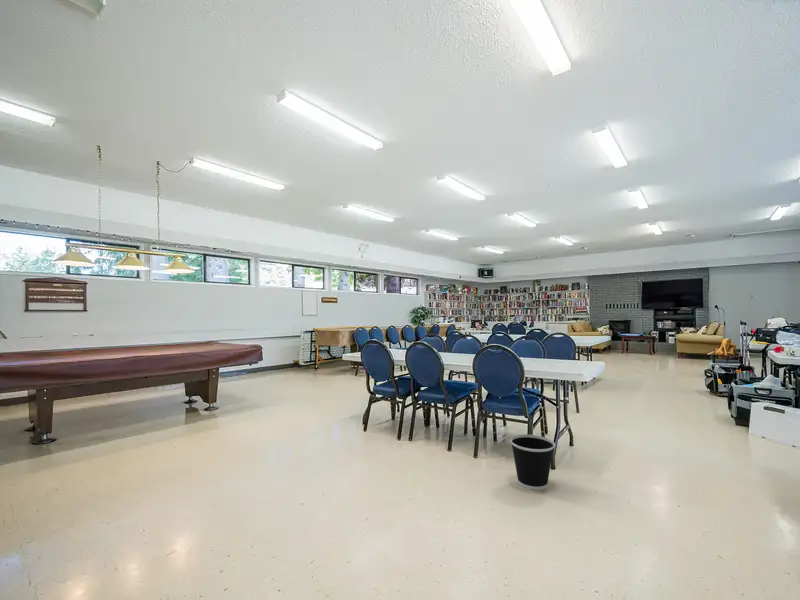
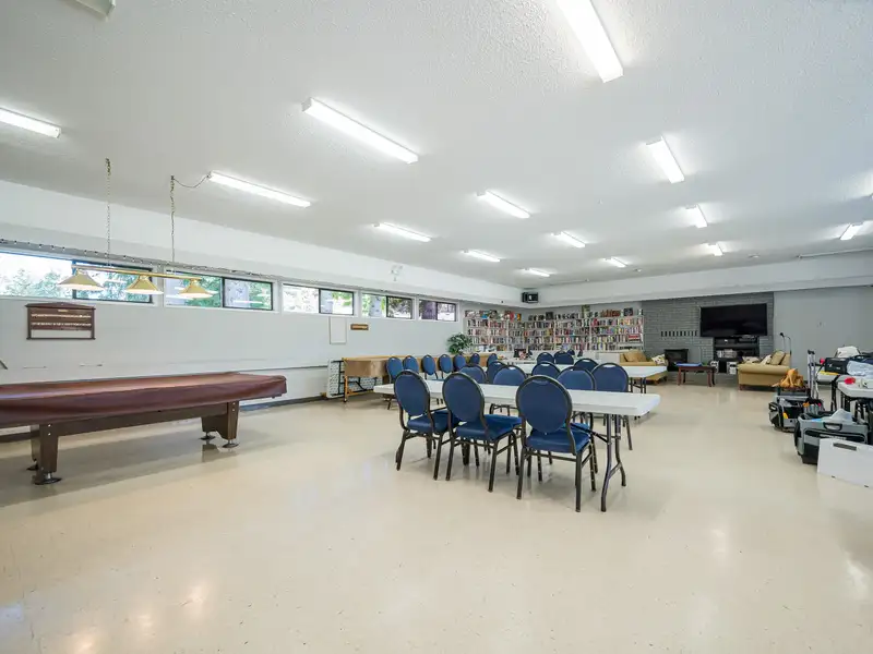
- wastebasket [509,434,556,491]
